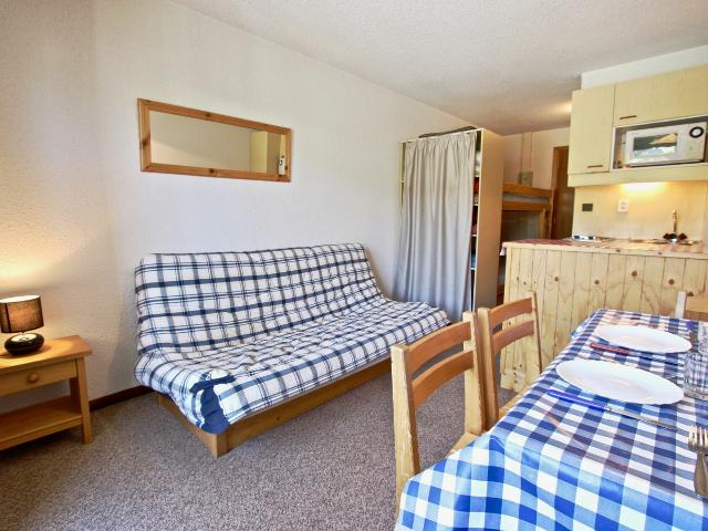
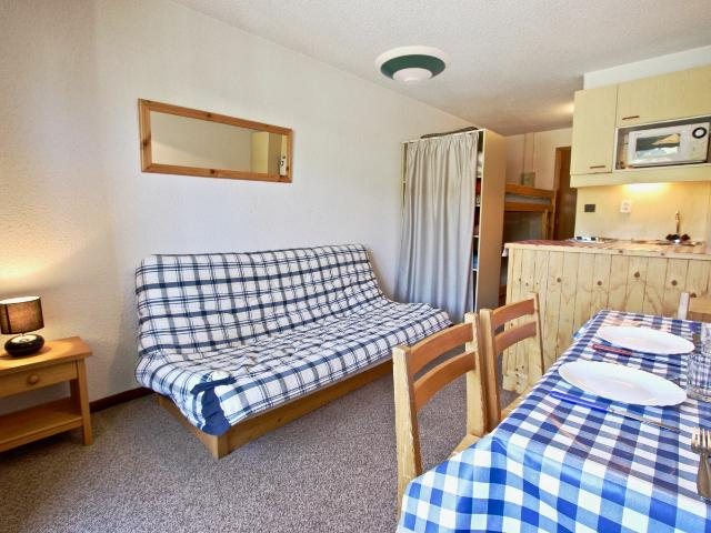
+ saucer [373,44,452,86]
